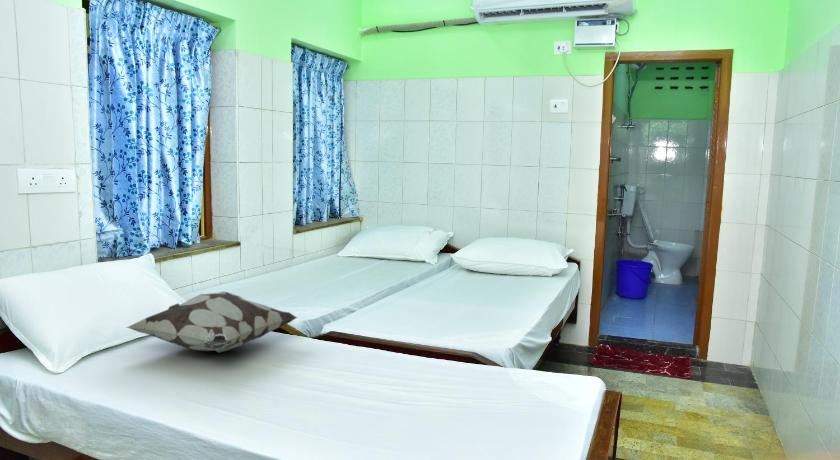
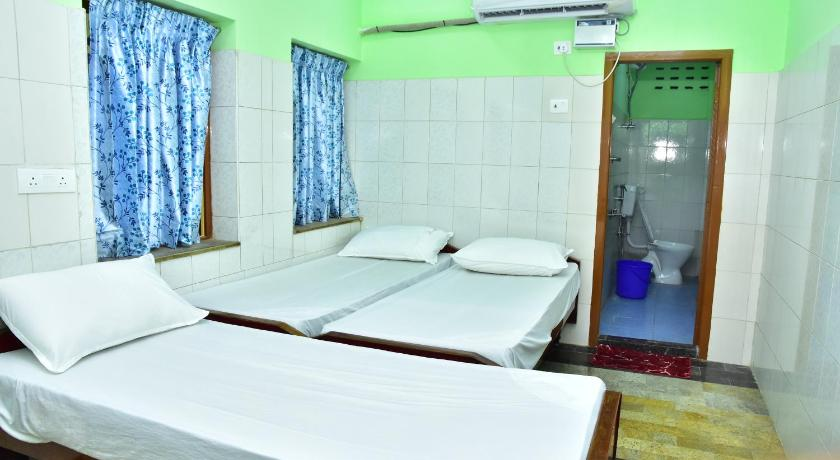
- decorative pillow [124,290,299,354]
